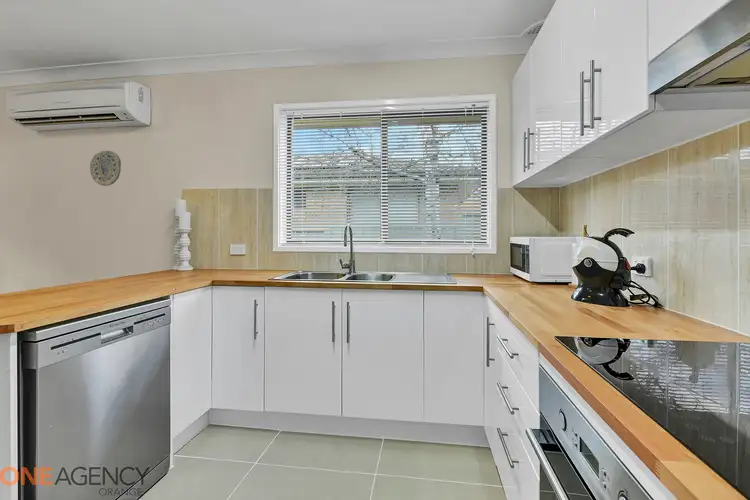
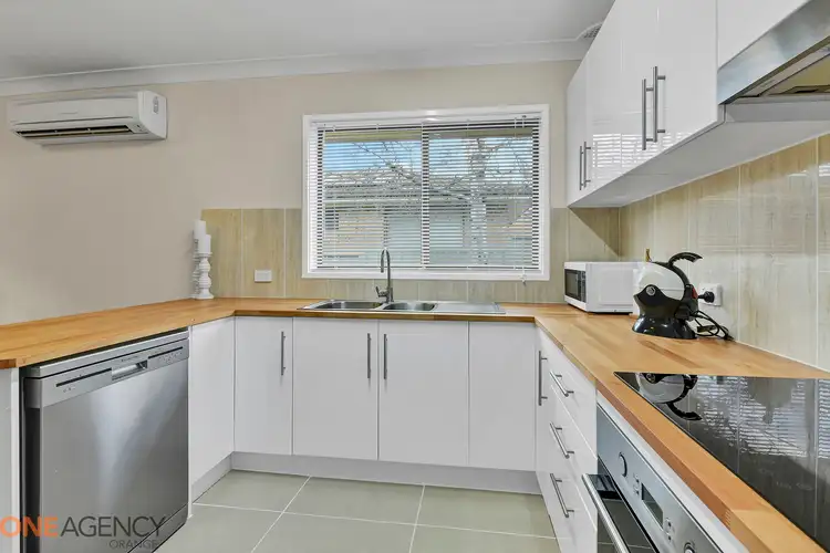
- decorative plate [89,150,122,187]
